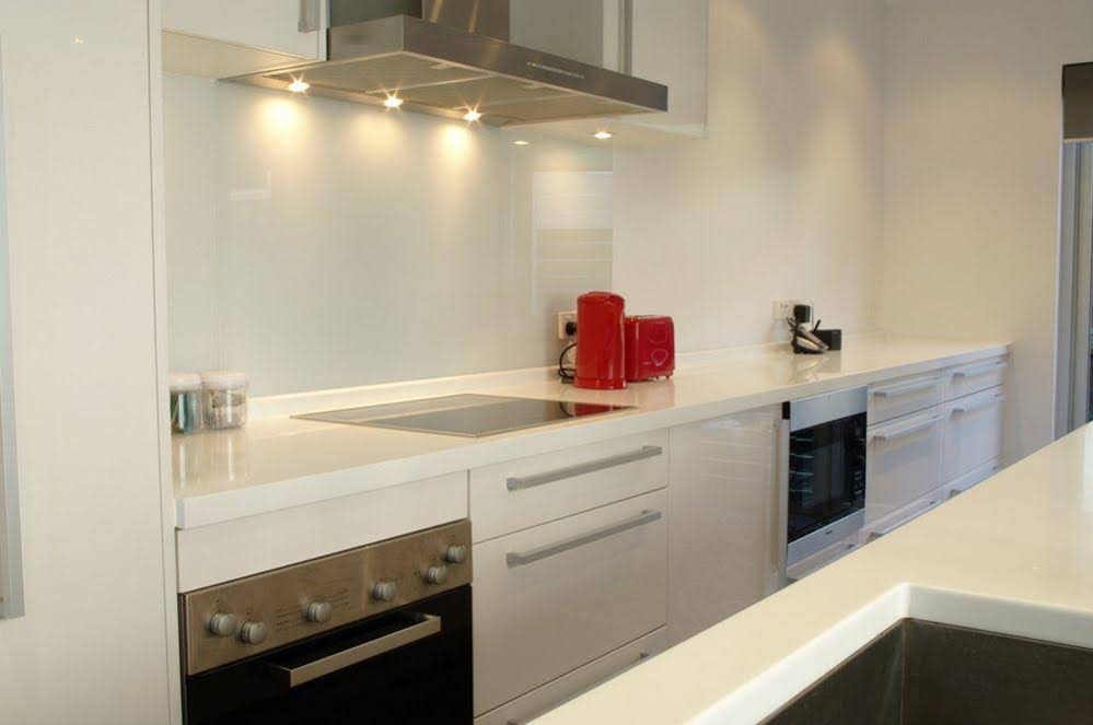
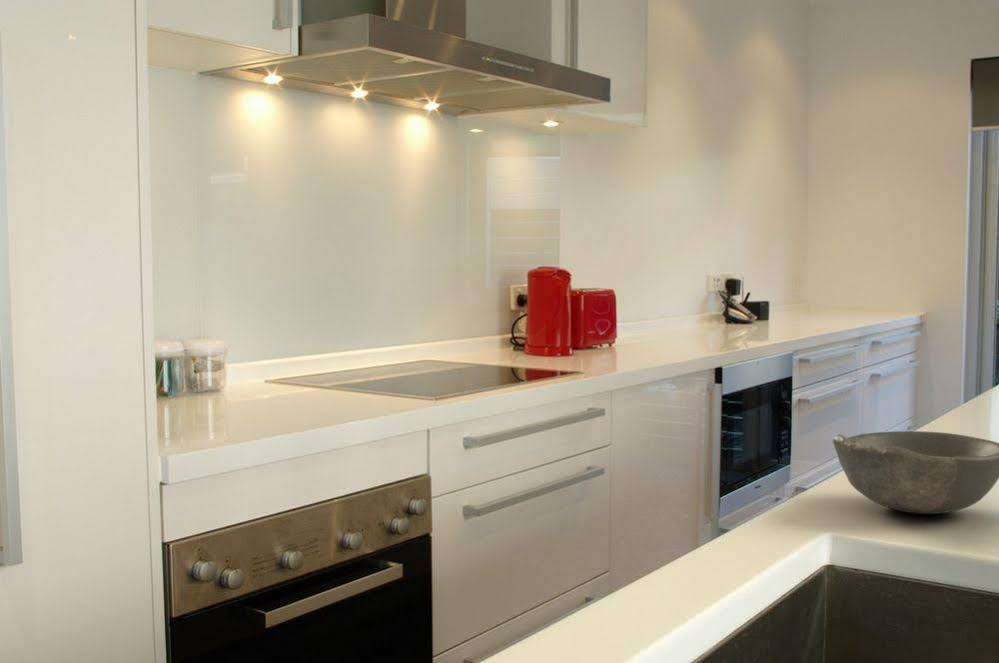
+ bowl [832,430,999,515]
